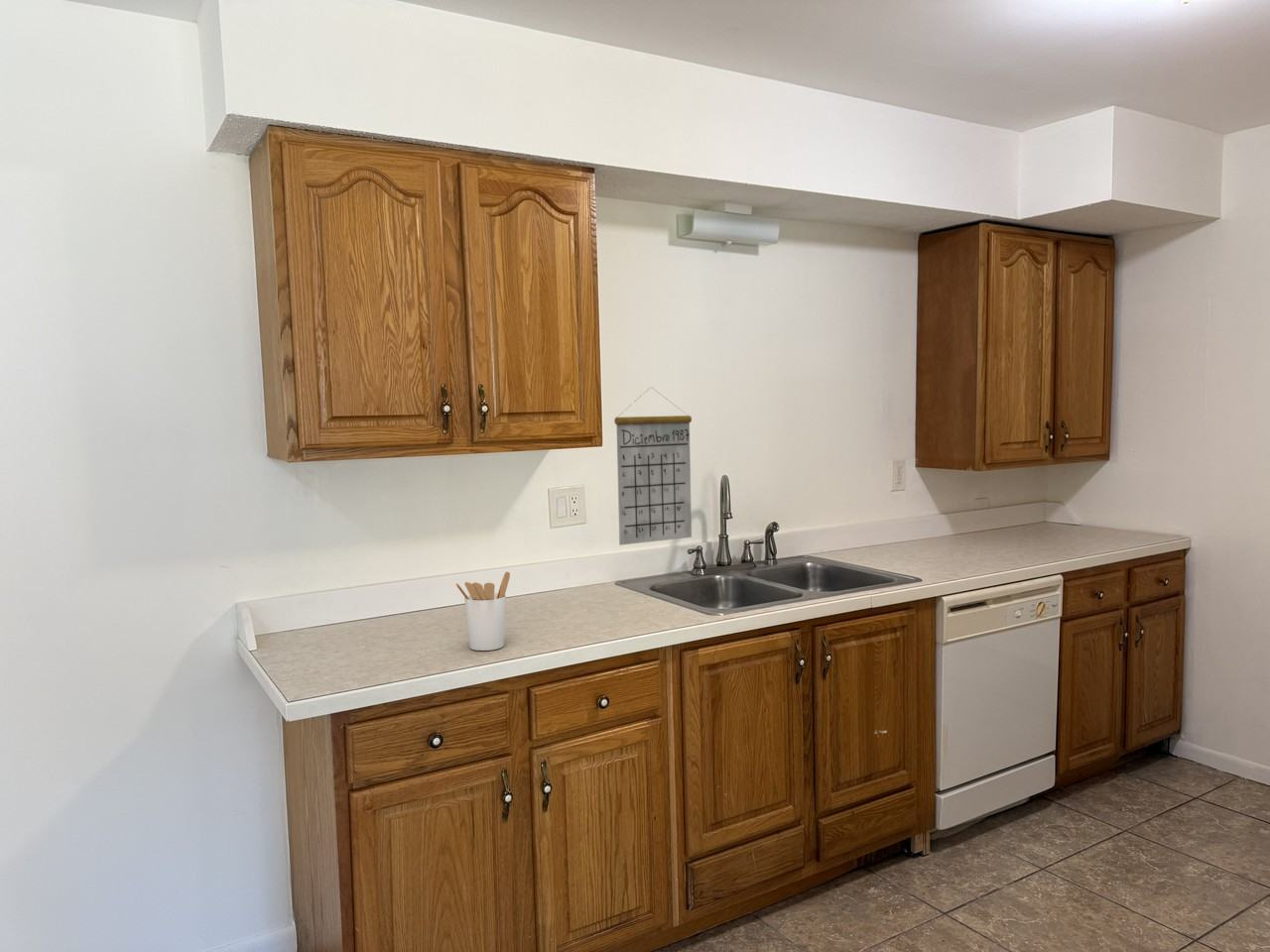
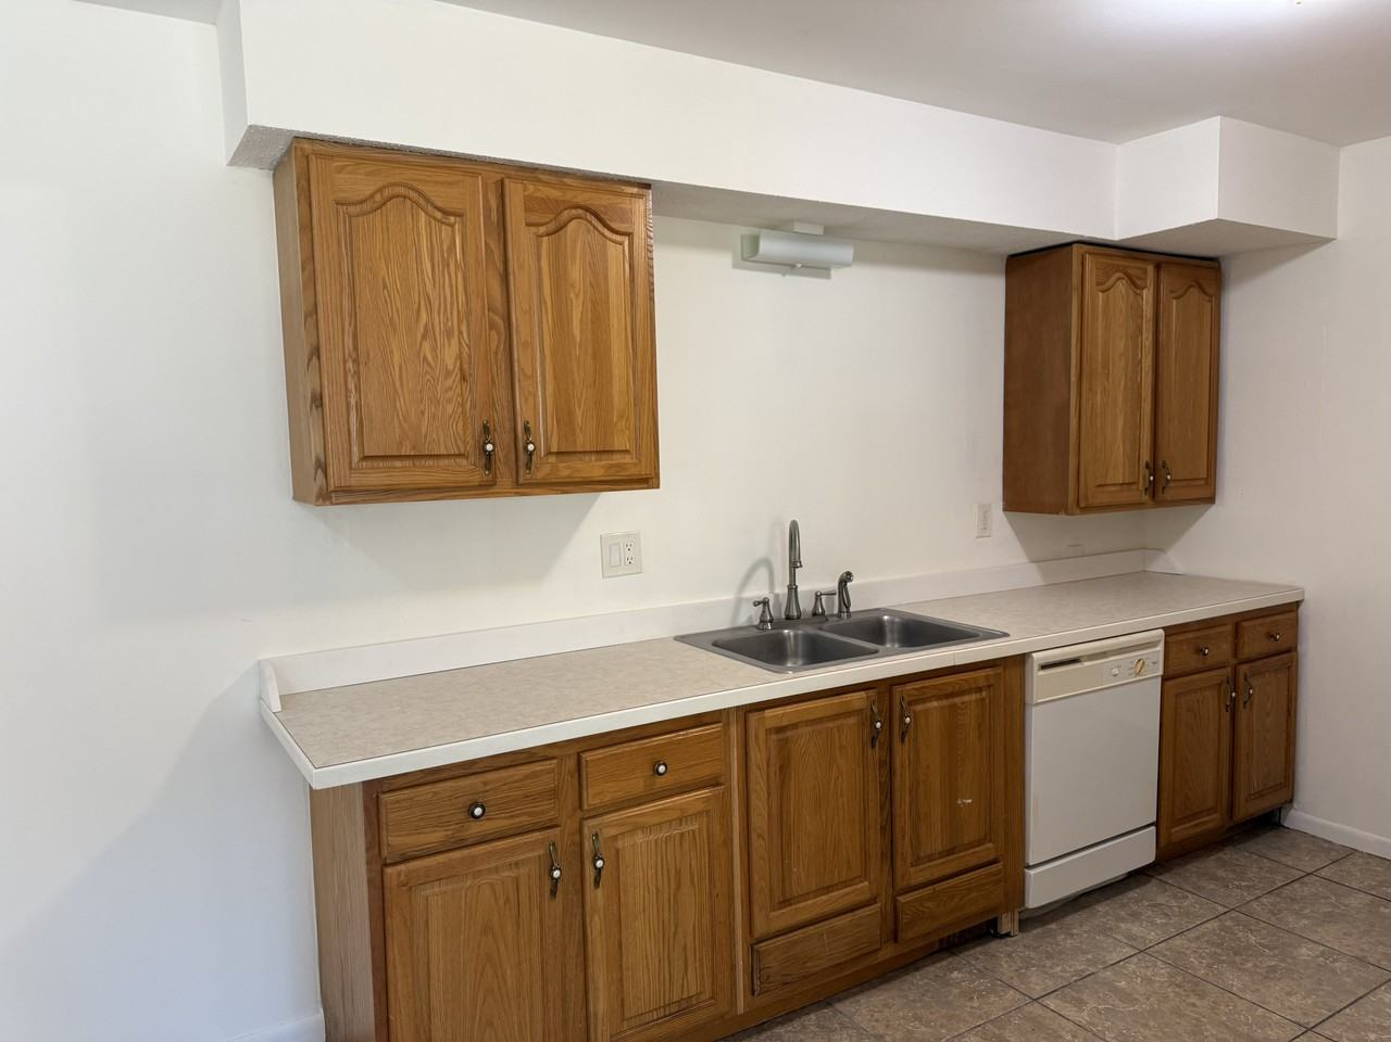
- utensil holder [454,571,511,652]
- calendar [613,386,693,546]
